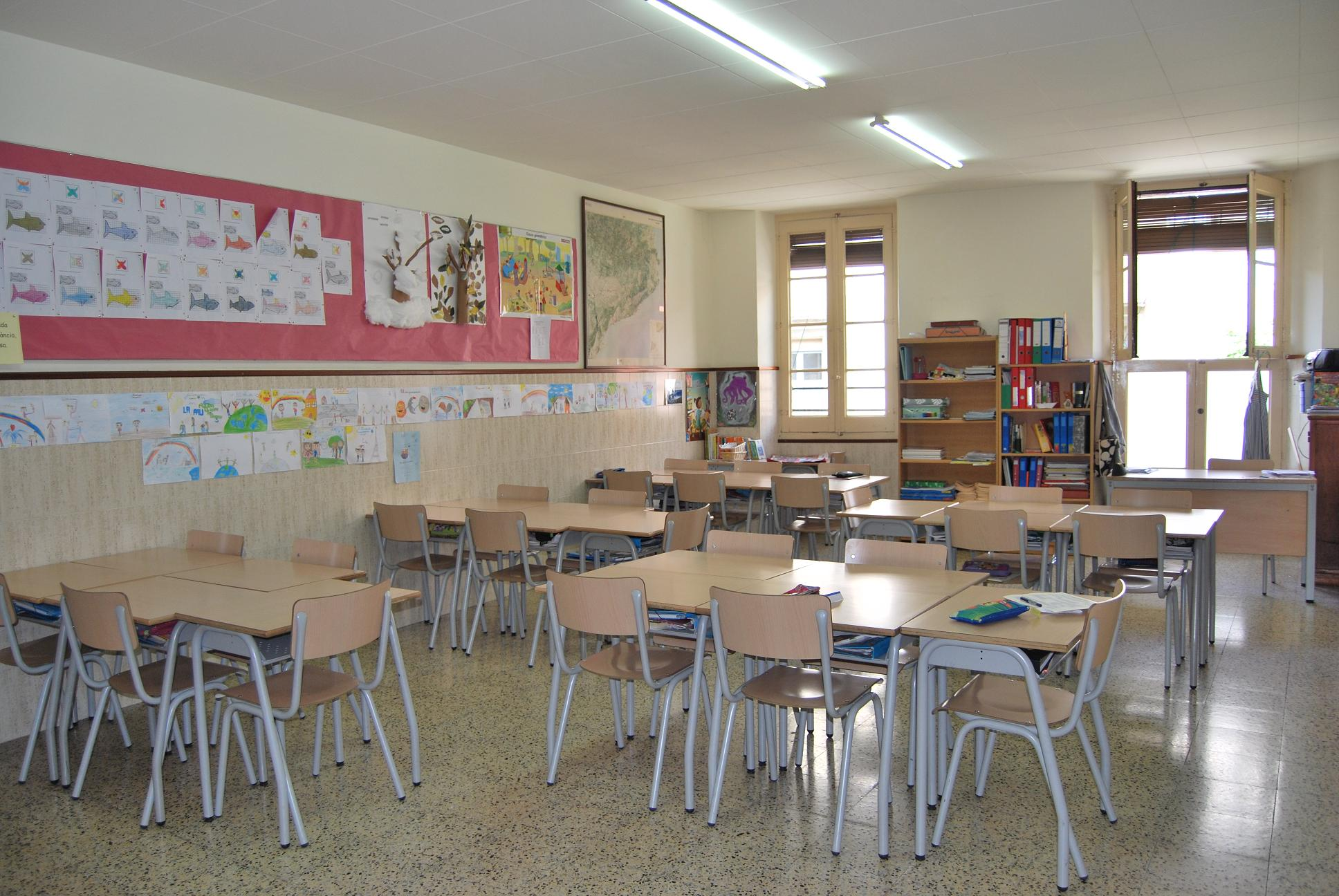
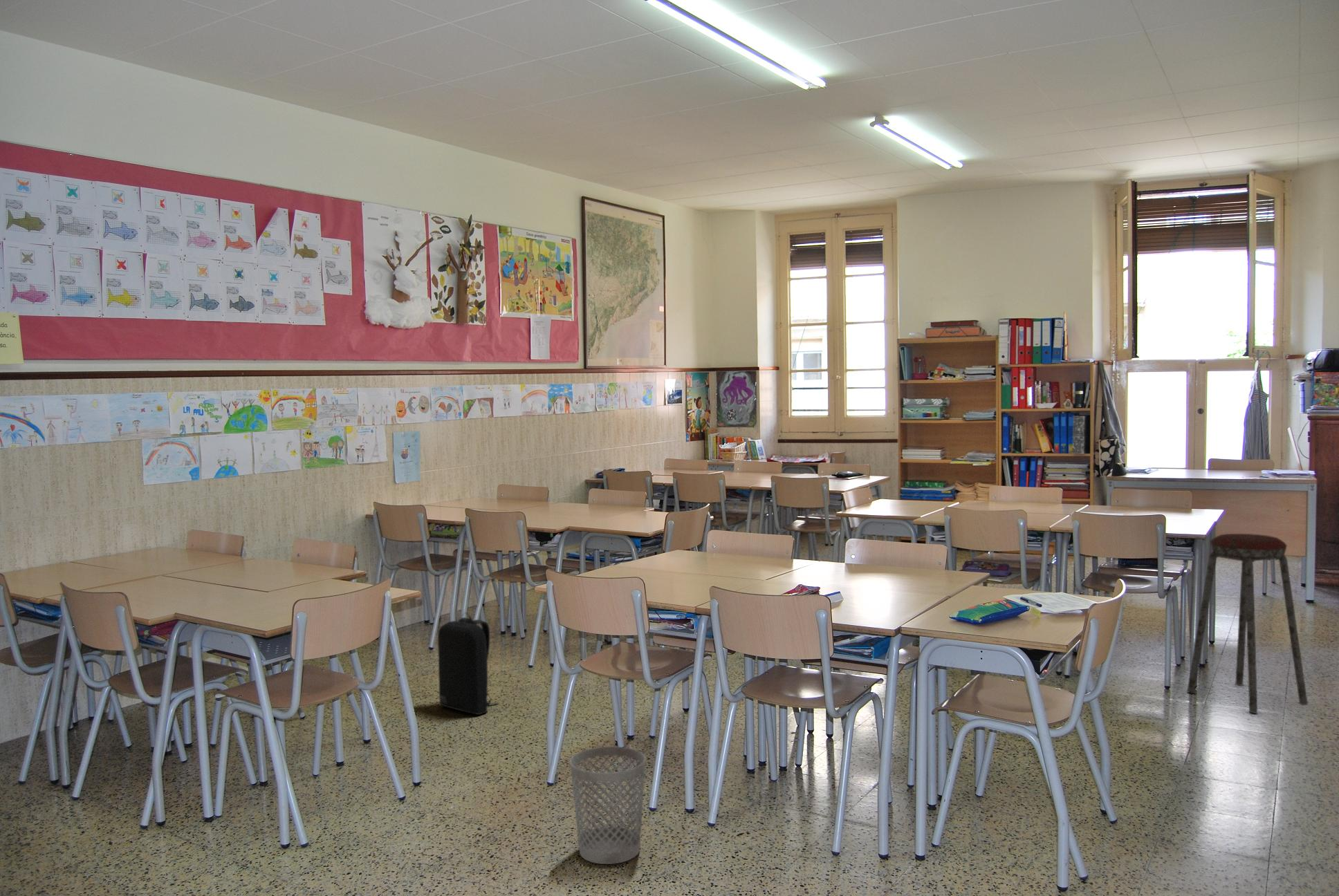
+ music stool [1186,533,1309,714]
+ backpack [437,612,499,716]
+ wastebasket [569,746,647,865]
